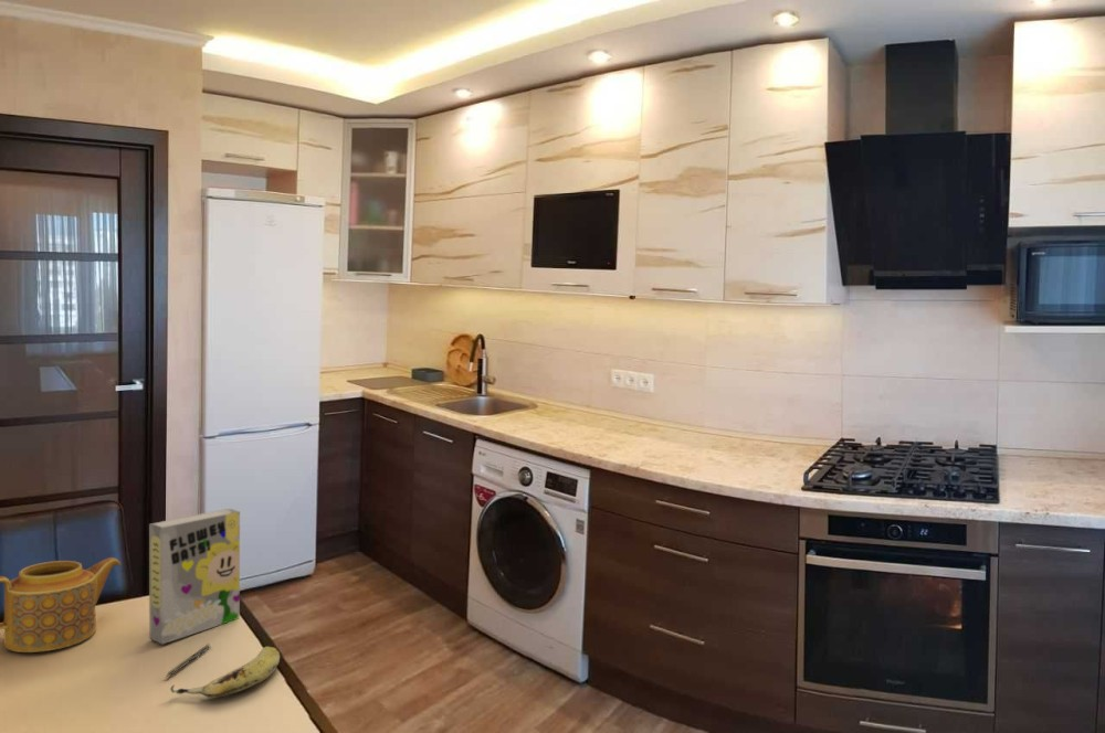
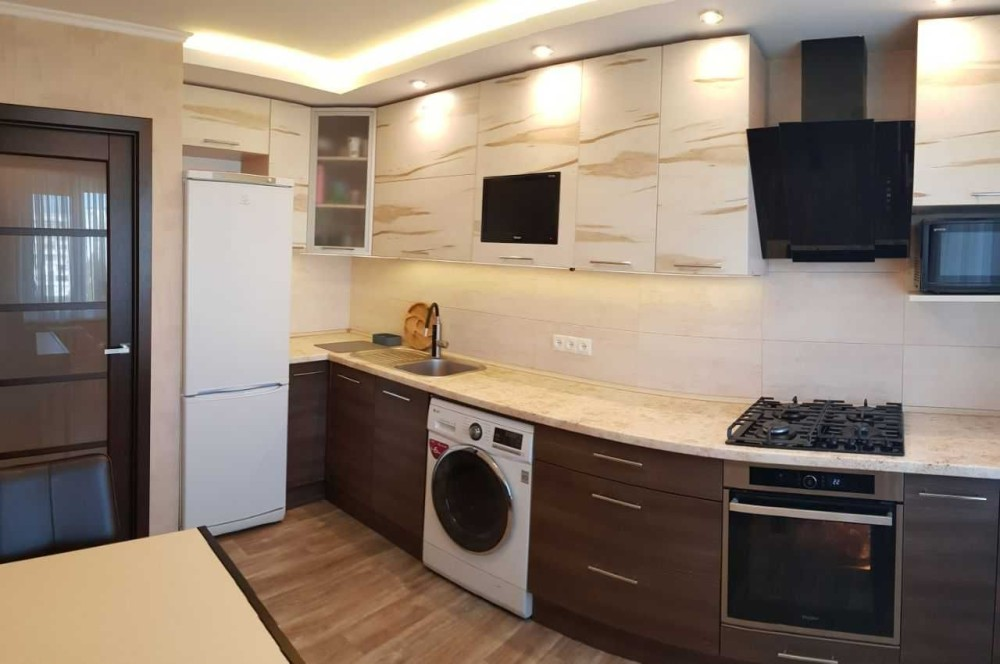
- pen [165,642,211,678]
- teapot [0,556,123,654]
- fruit [169,645,281,698]
- cereal box [148,508,241,645]
